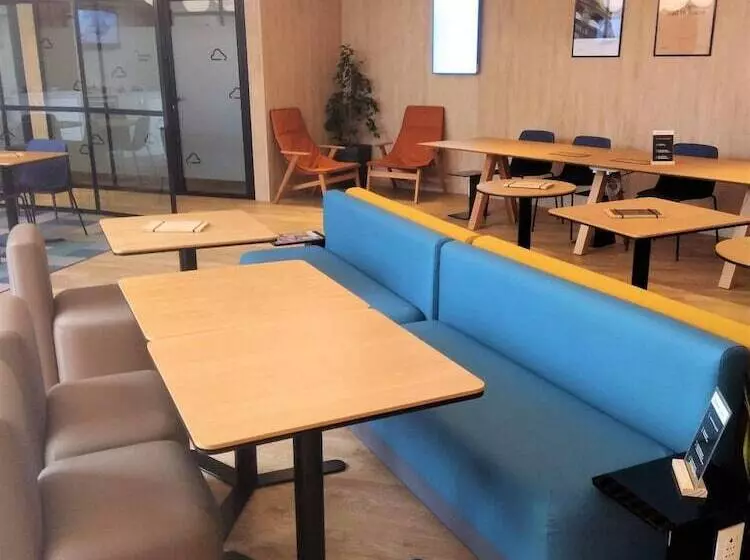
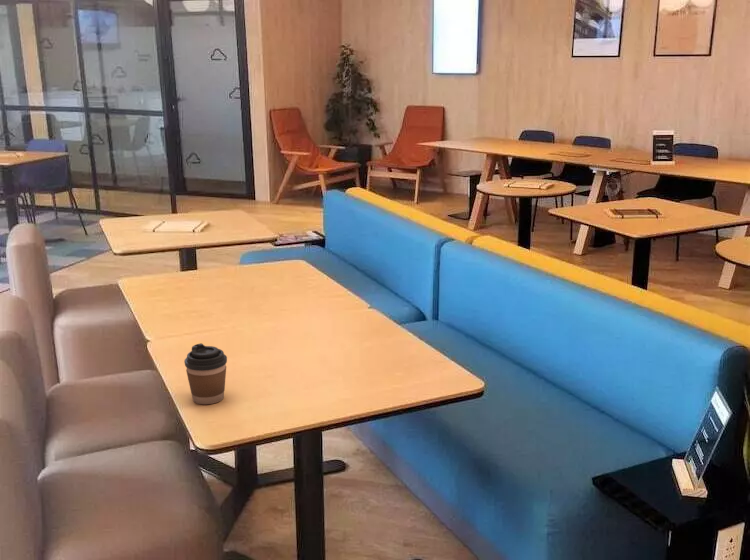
+ coffee cup [183,342,228,405]
